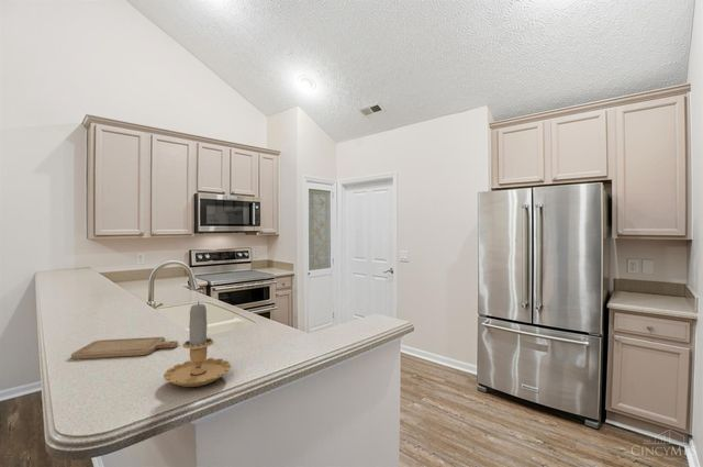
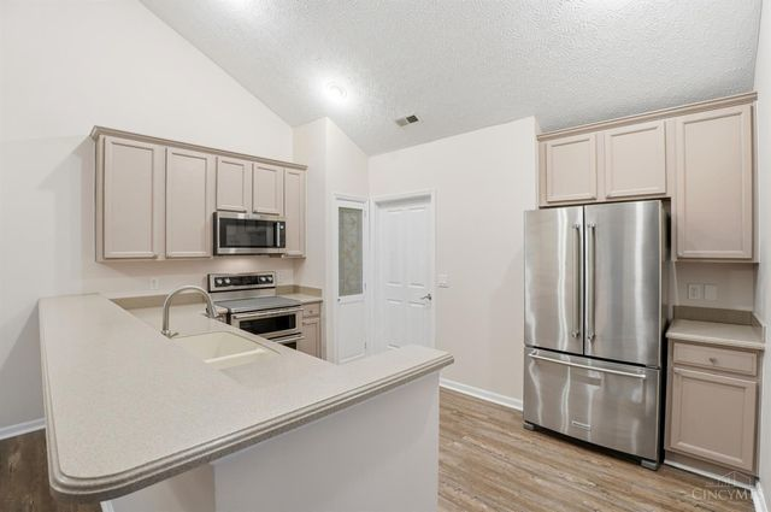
- chopping board [70,336,179,360]
- candle [163,301,232,388]
